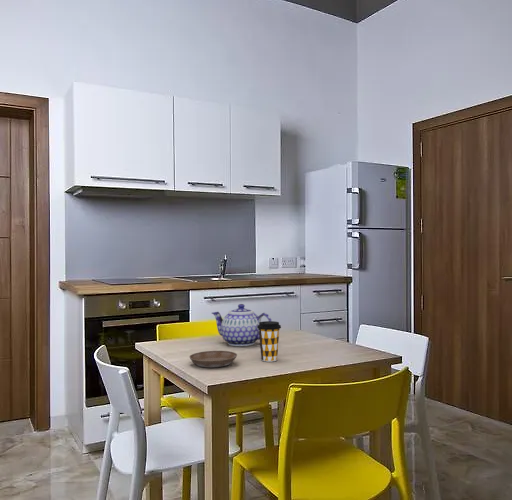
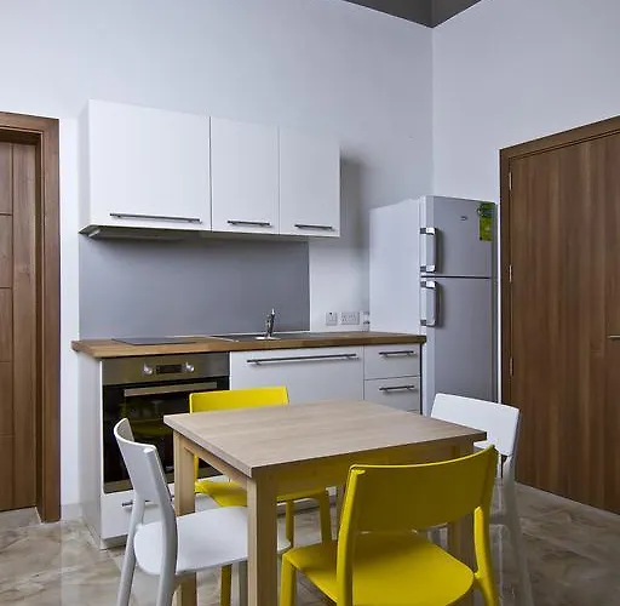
- coffee cup [257,320,282,363]
- teapot [211,303,273,347]
- saucer [188,350,238,368]
